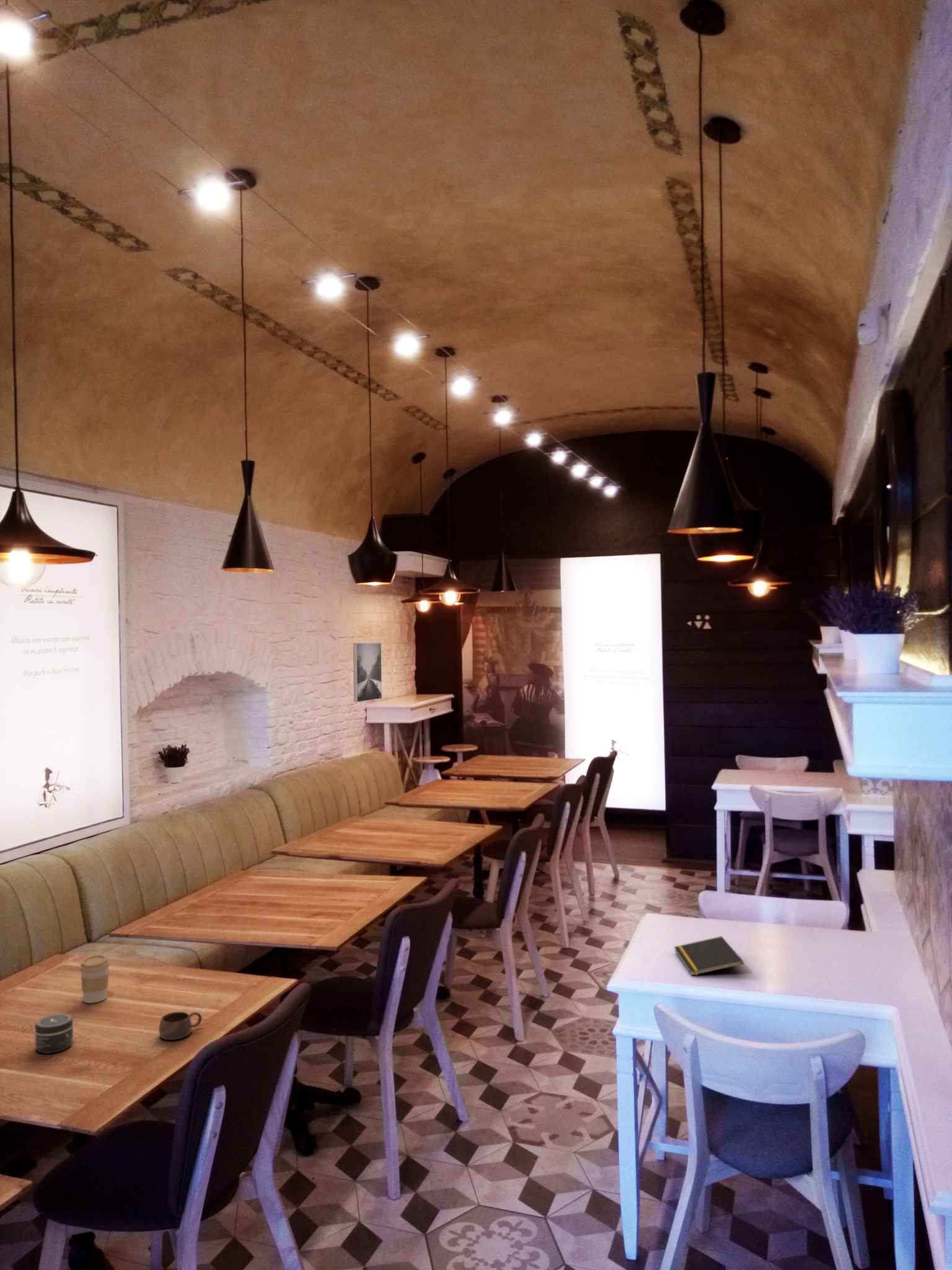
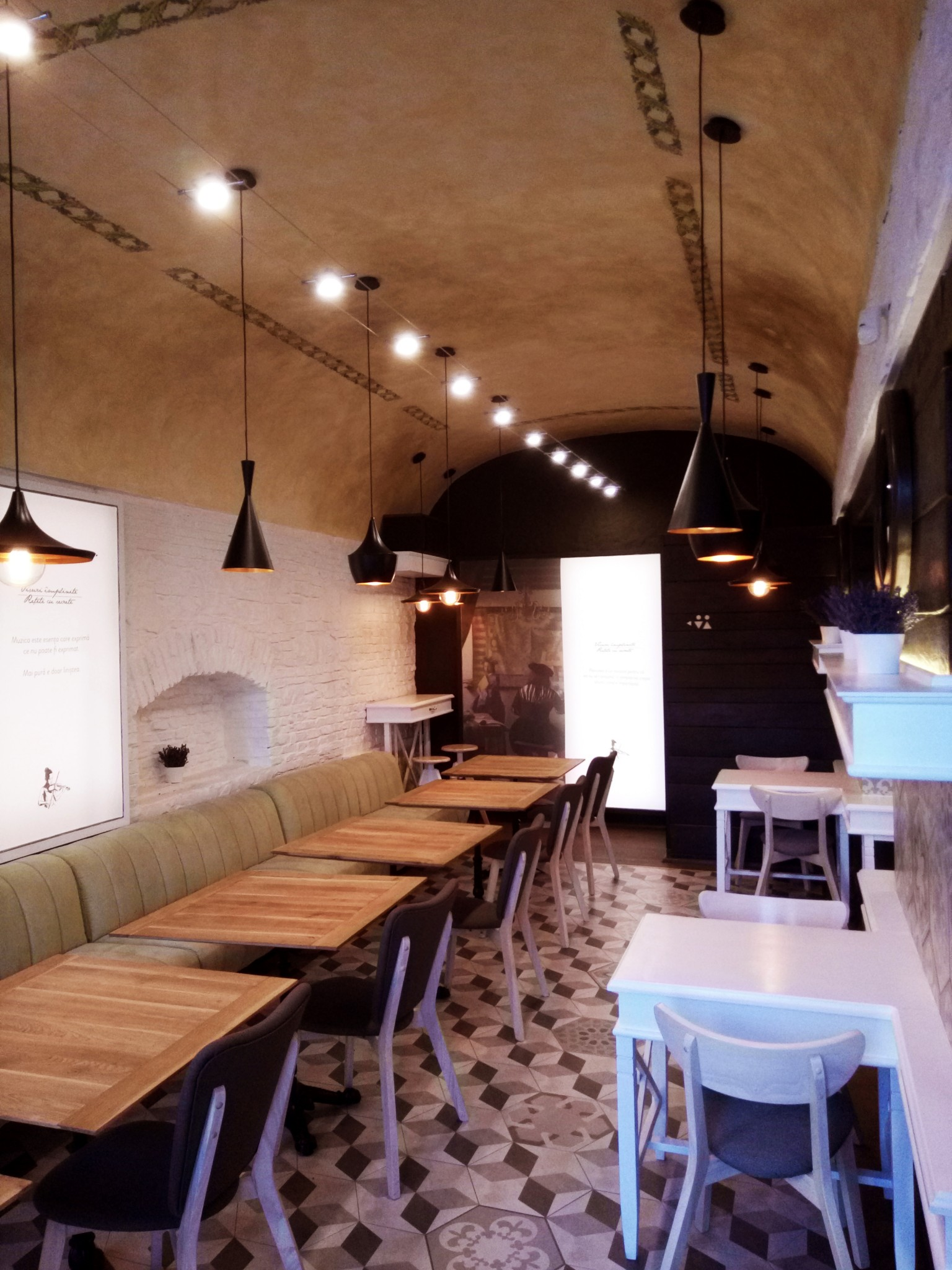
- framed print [353,642,382,703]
- jar [34,1013,74,1054]
- cup [159,1011,203,1041]
- notepad [674,936,744,976]
- coffee cup [79,954,111,1004]
